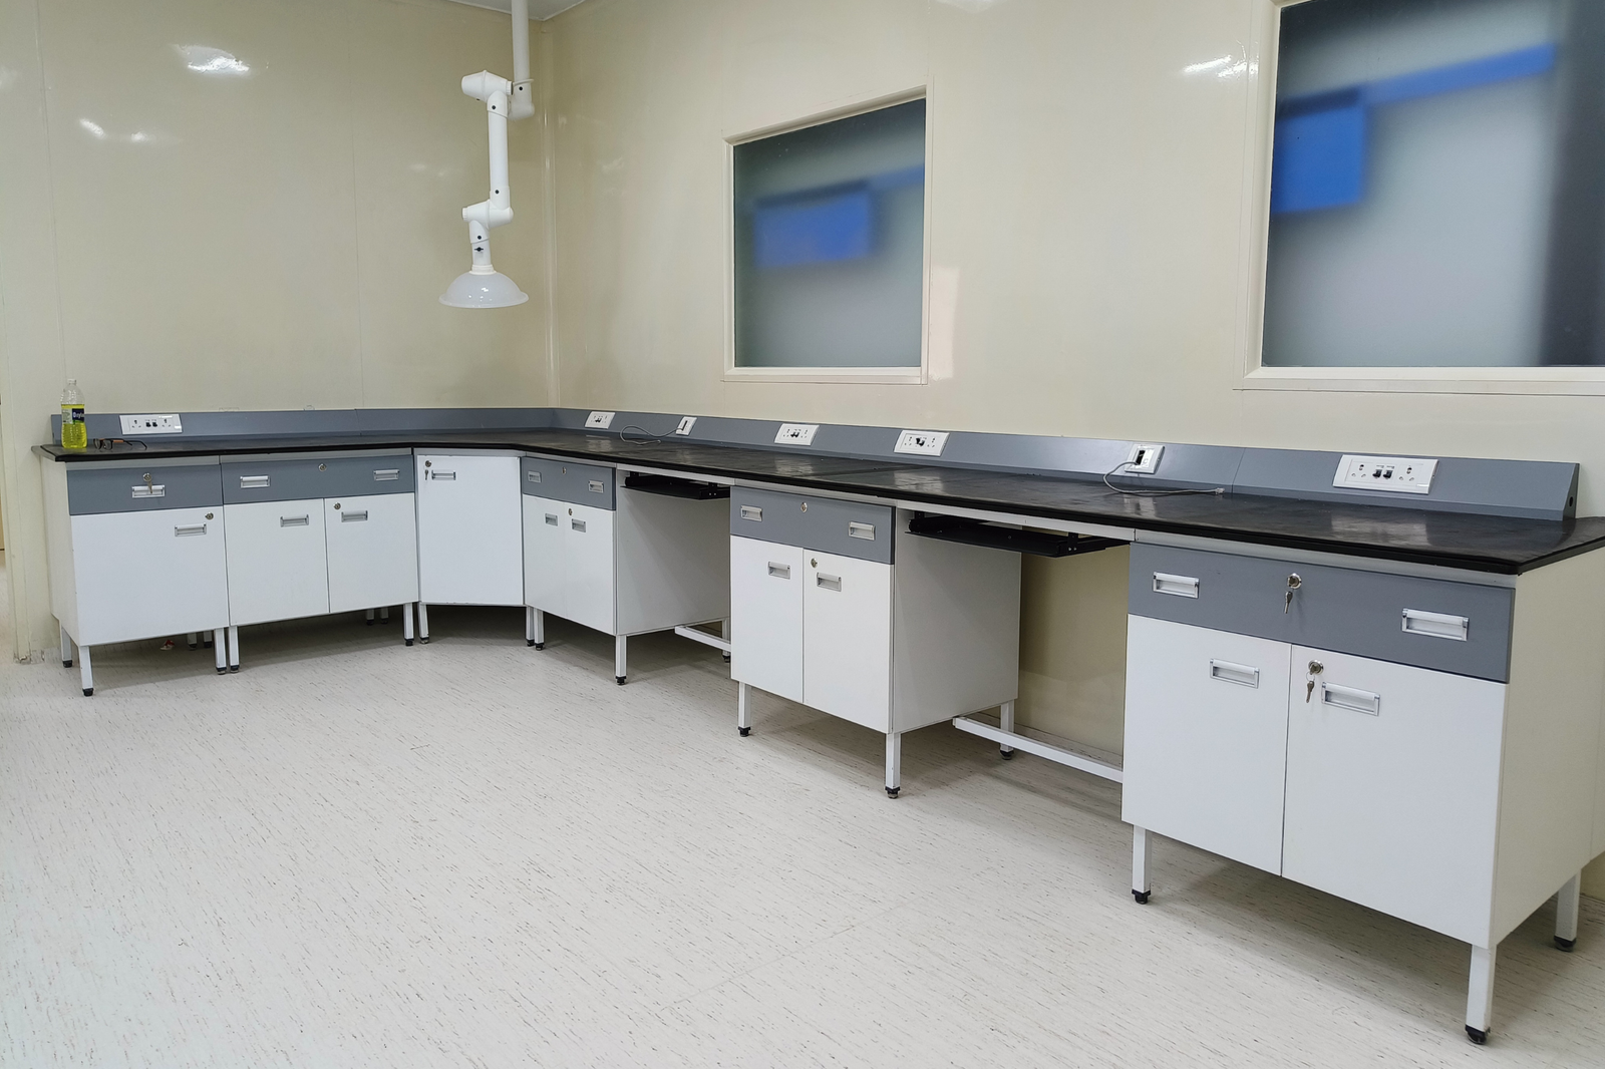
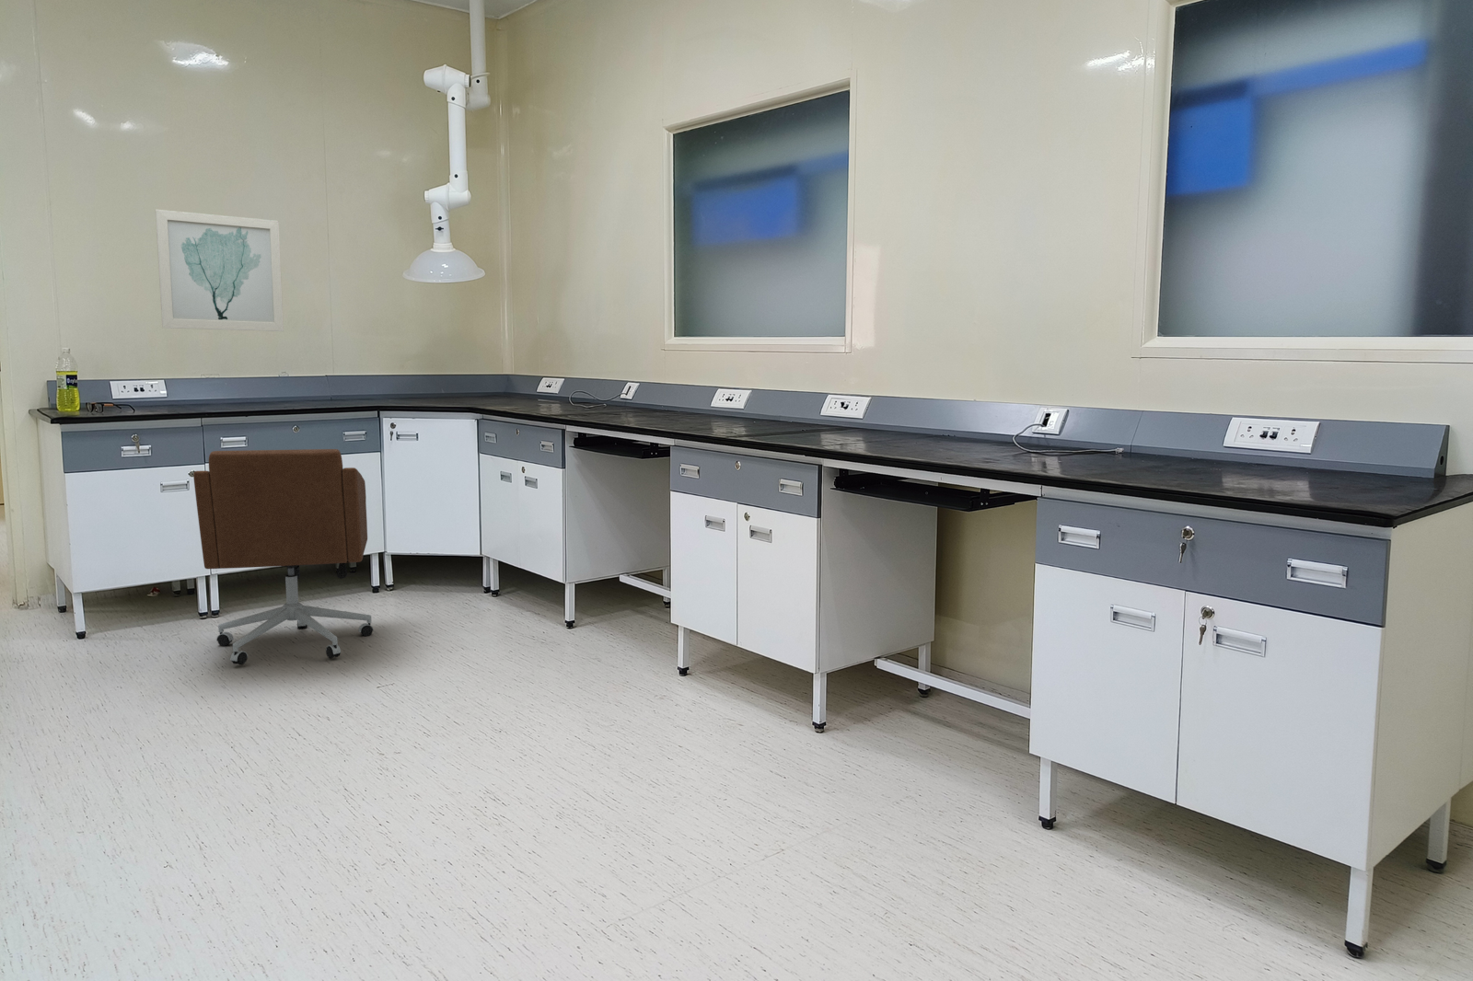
+ wall art [154,209,285,332]
+ office chair [193,448,375,666]
